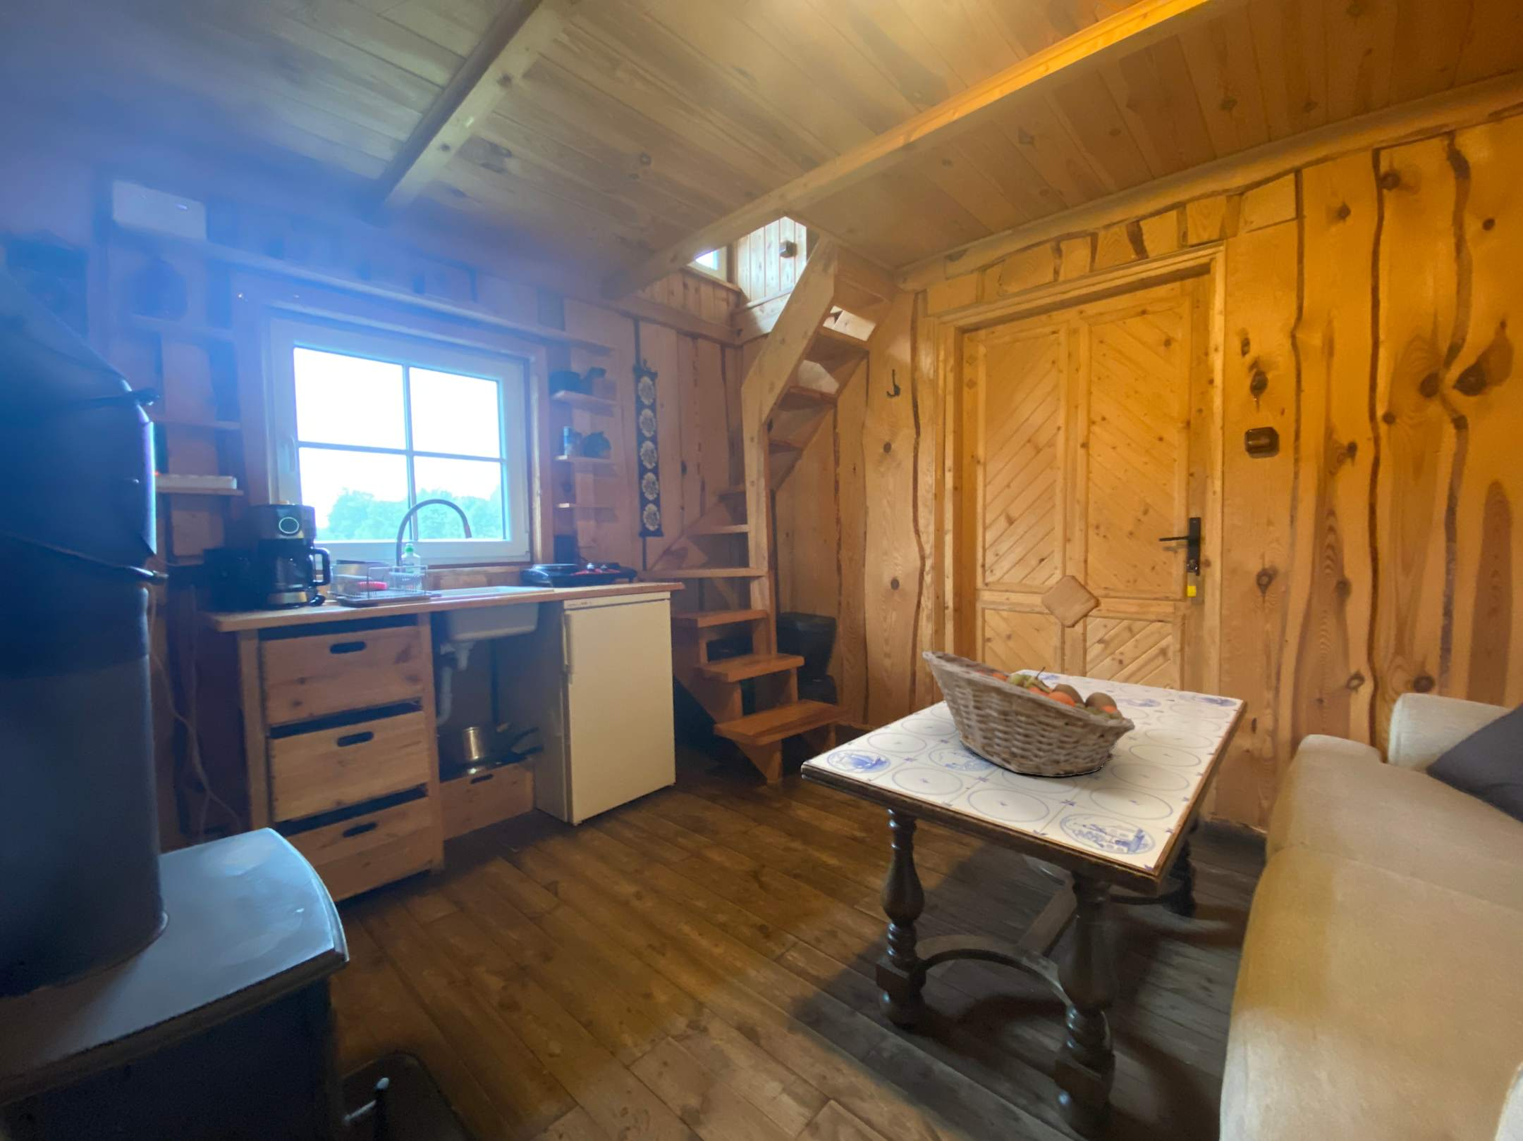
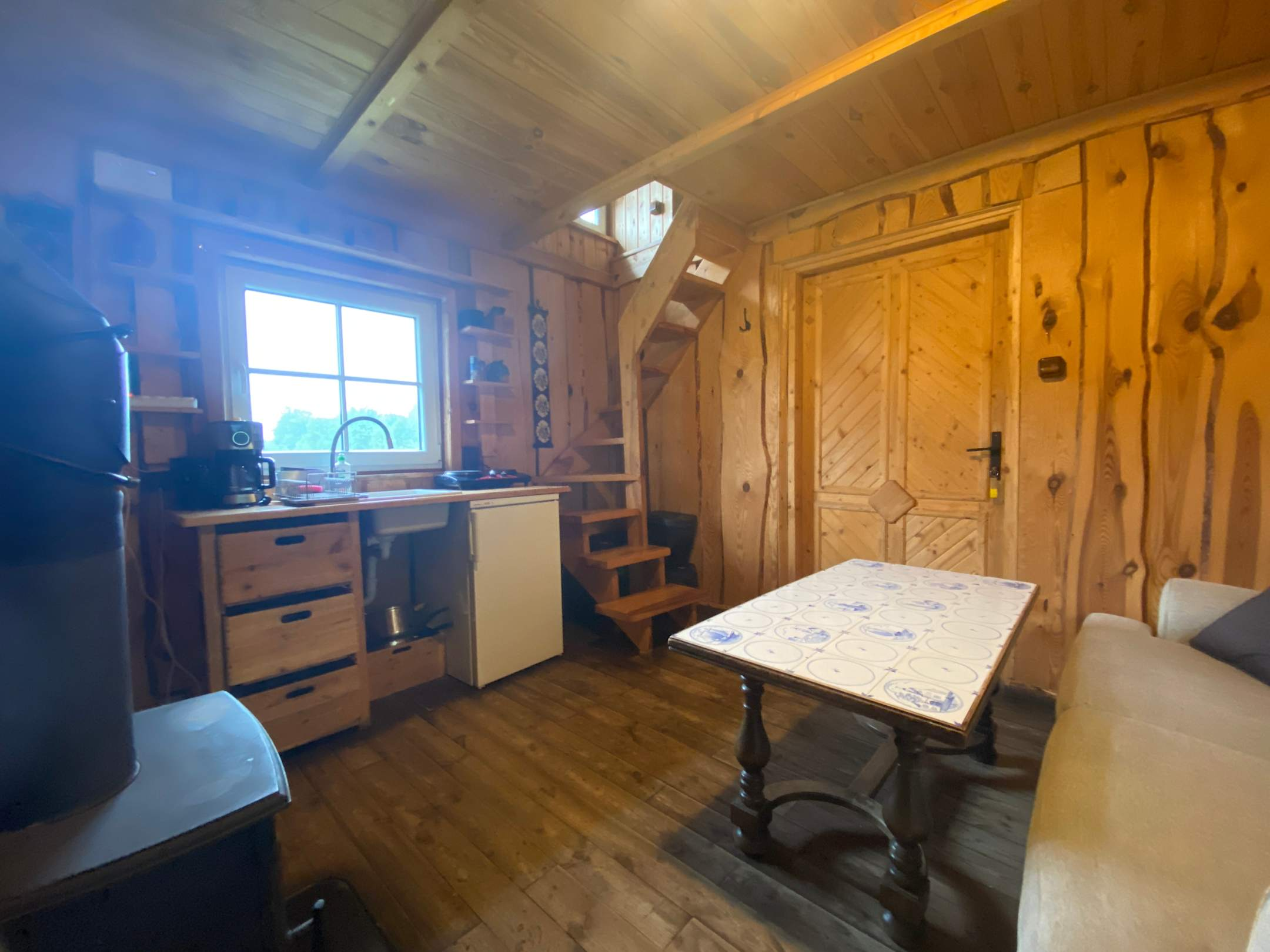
- fruit basket [921,650,1136,778]
